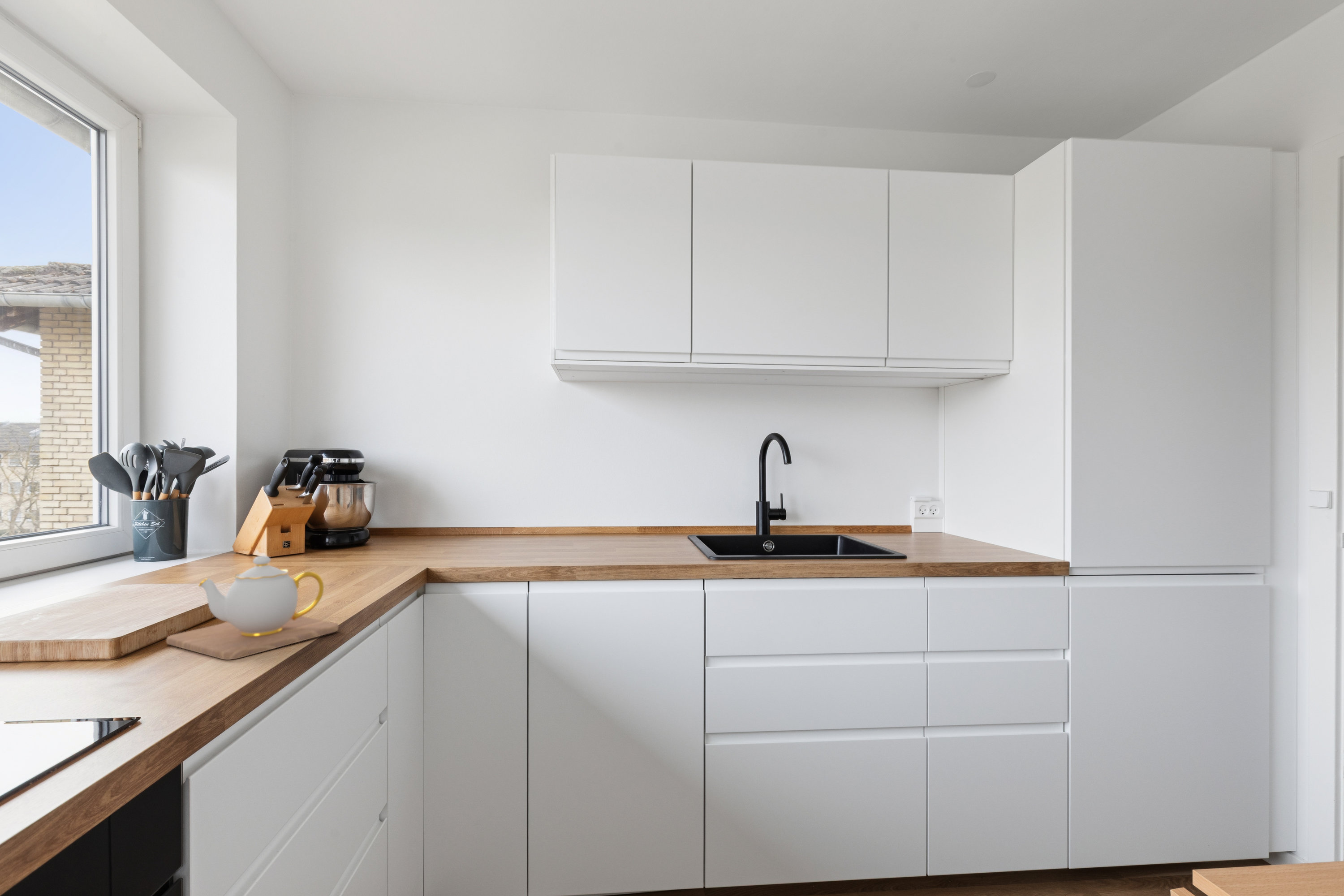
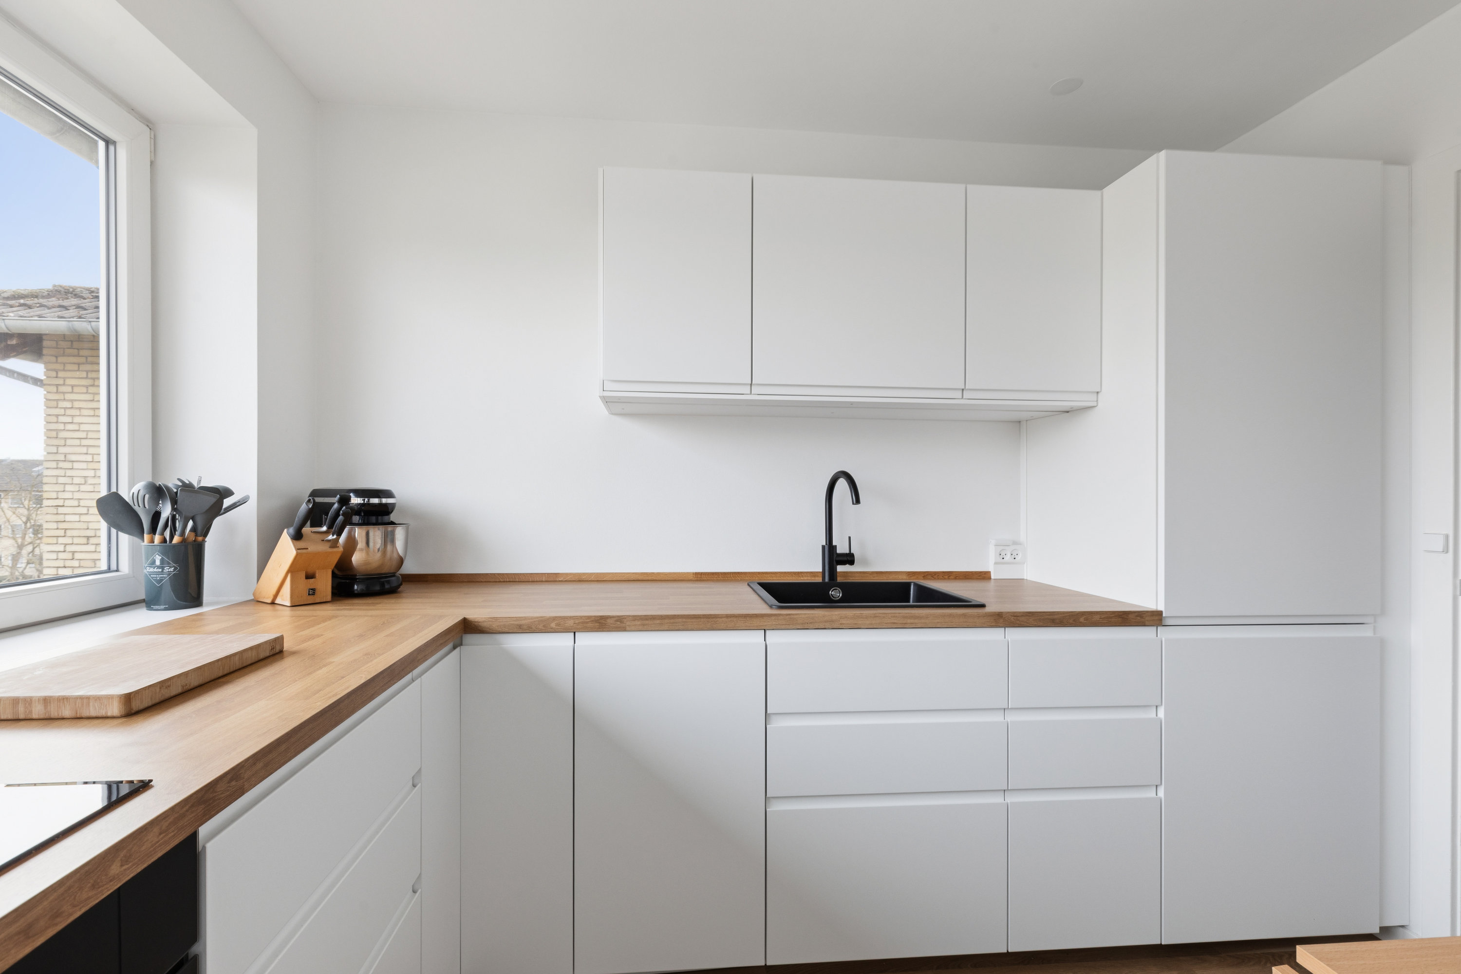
- teapot [166,555,339,660]
